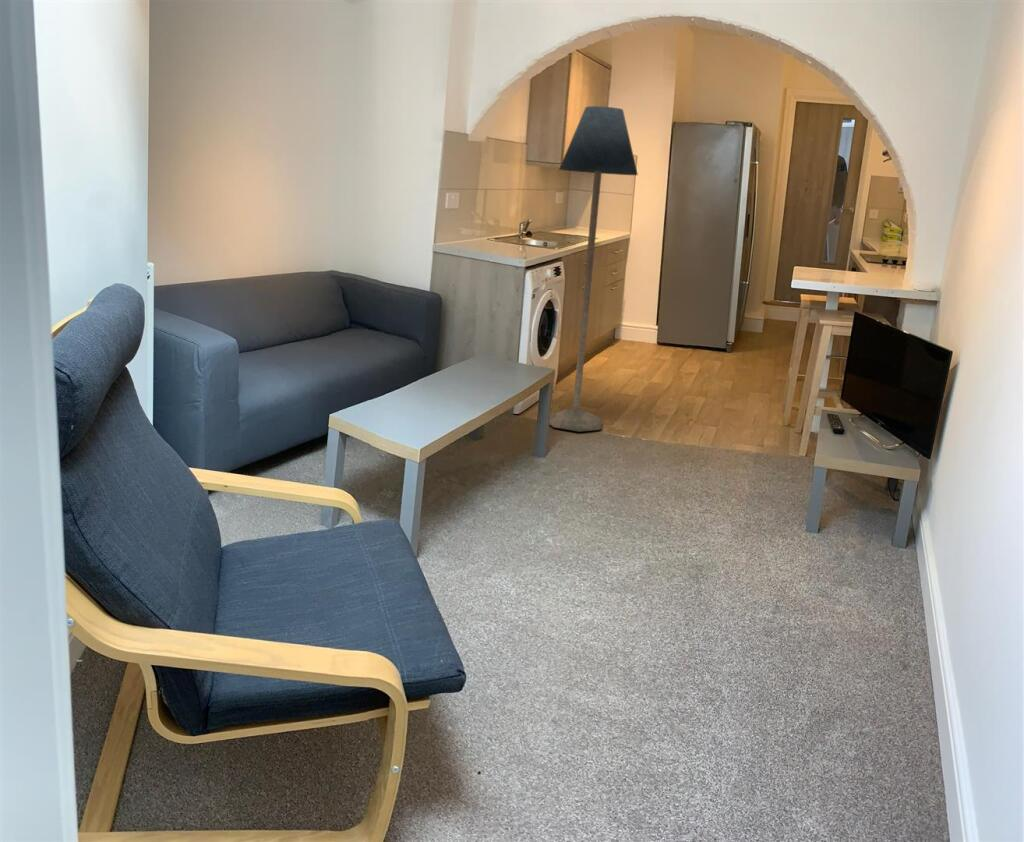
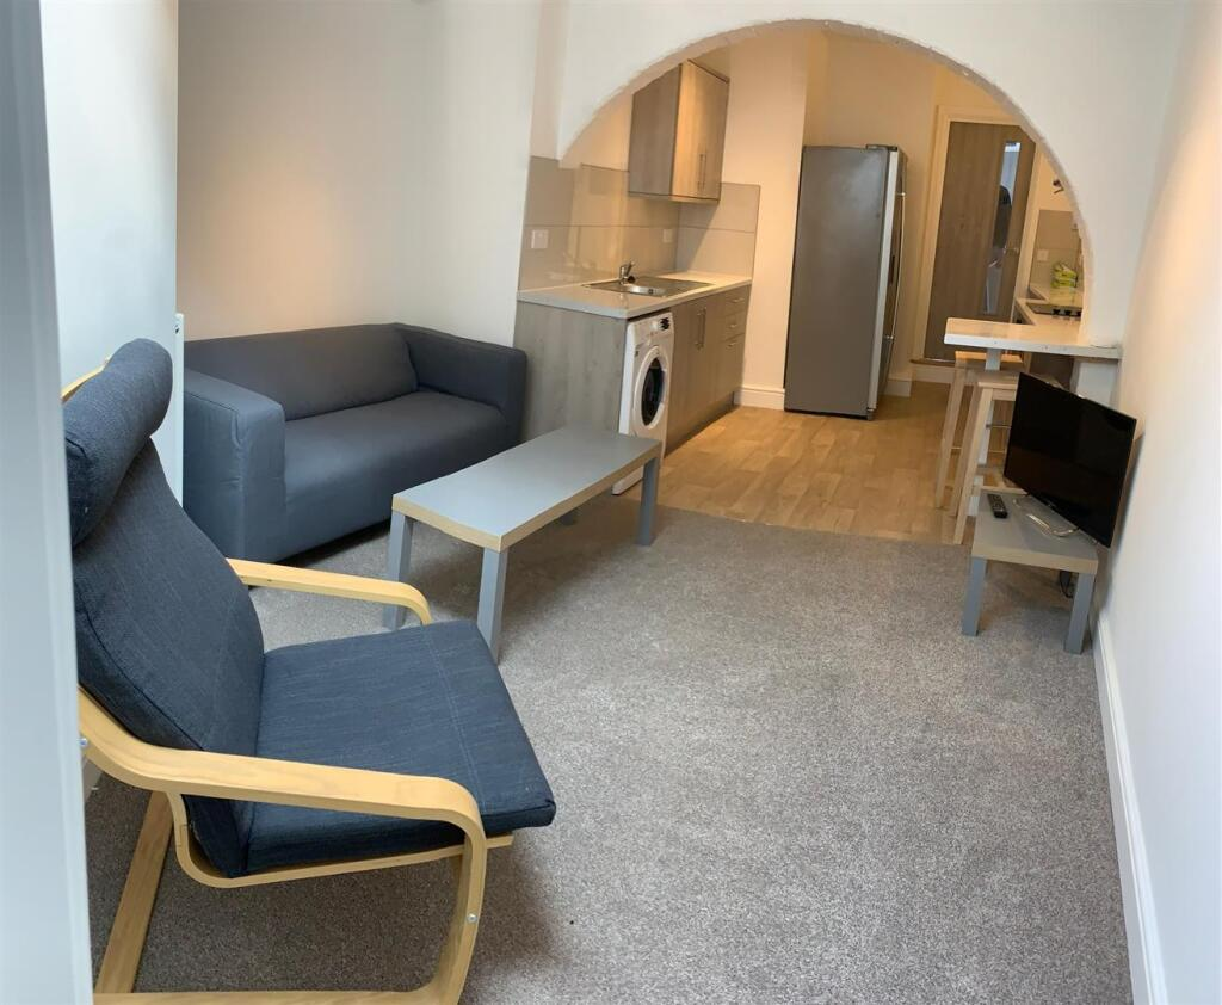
- floor lamp [549,105,639,433]
